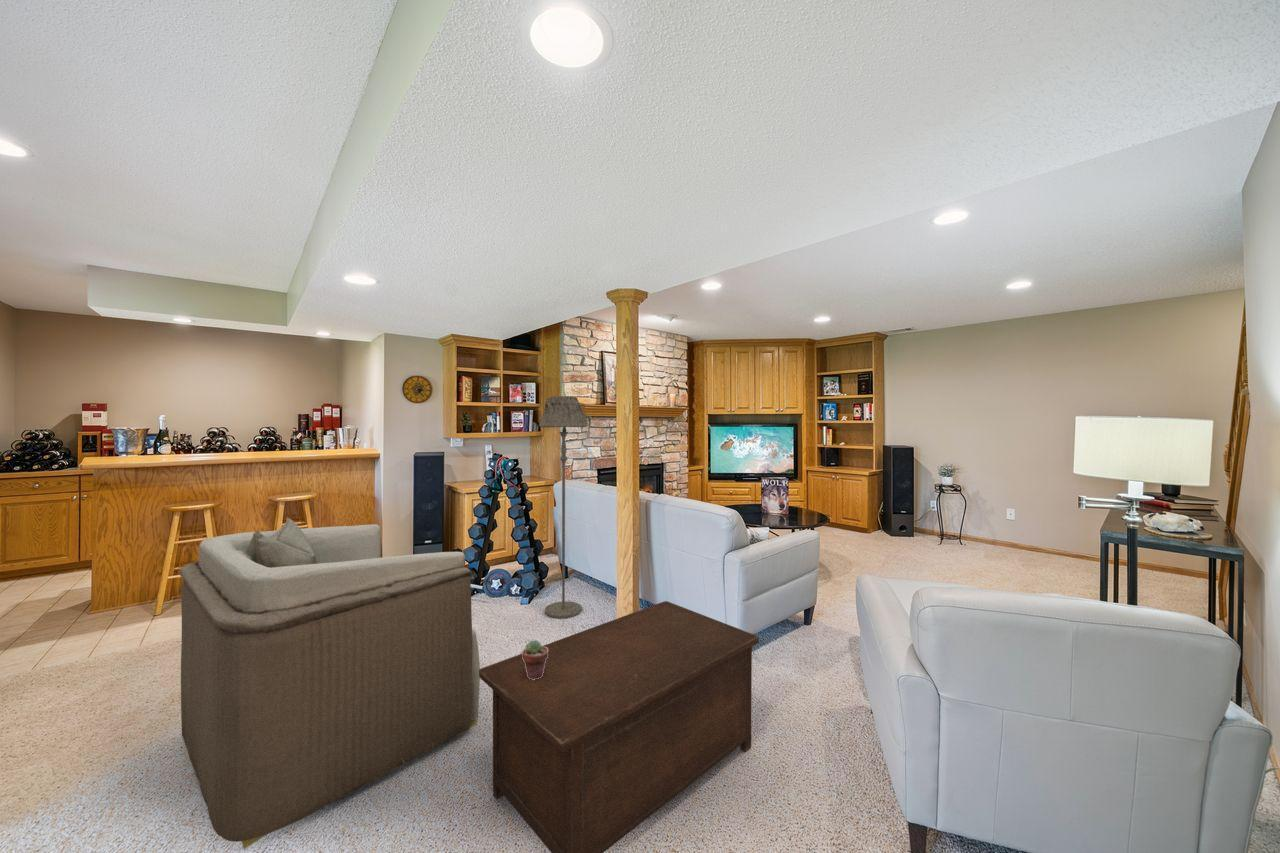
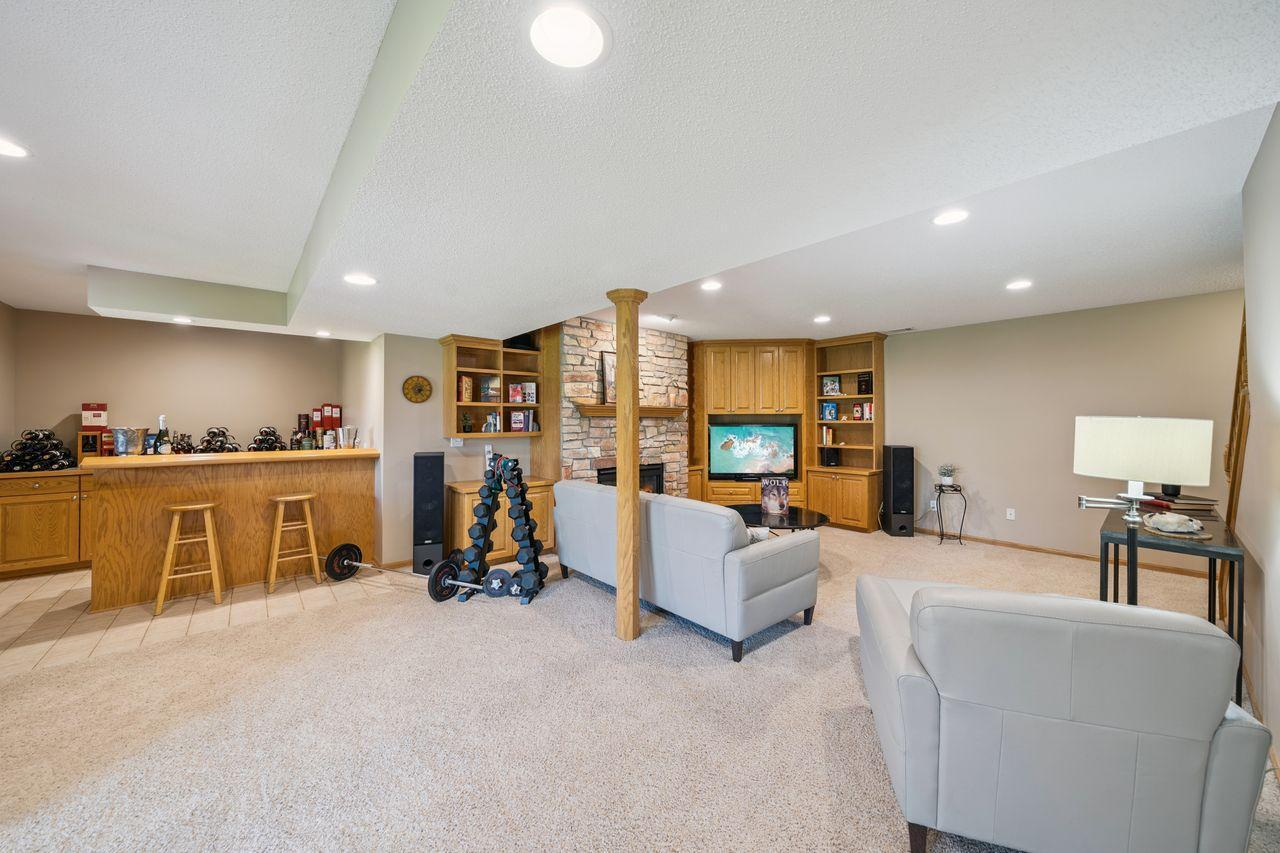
- floor lamp [538,395,589,619]
- cabinet [479,600,760,853]
- armchair [179,516,481,850]
- potted succulent [521,639,548,680]
